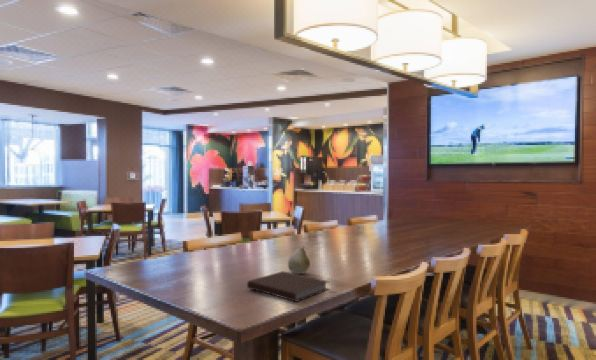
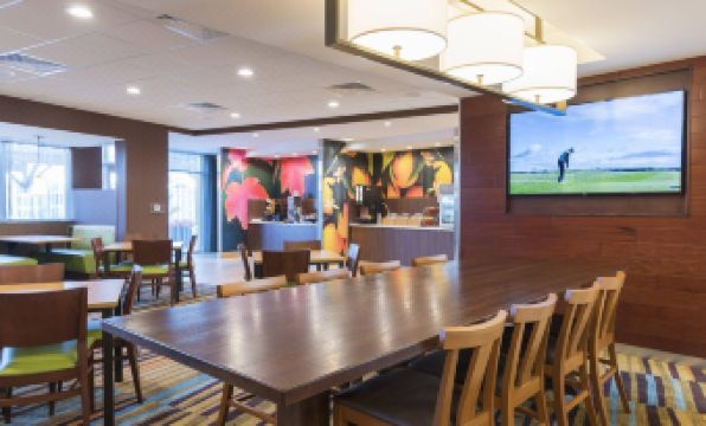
- fruit [287,245,311,275]
- notebook [246,270,330,303]
